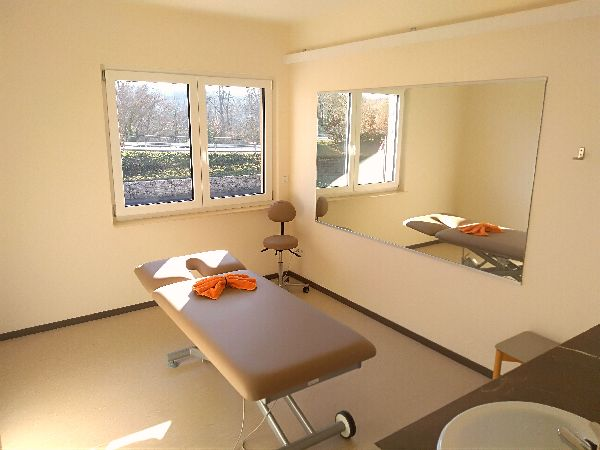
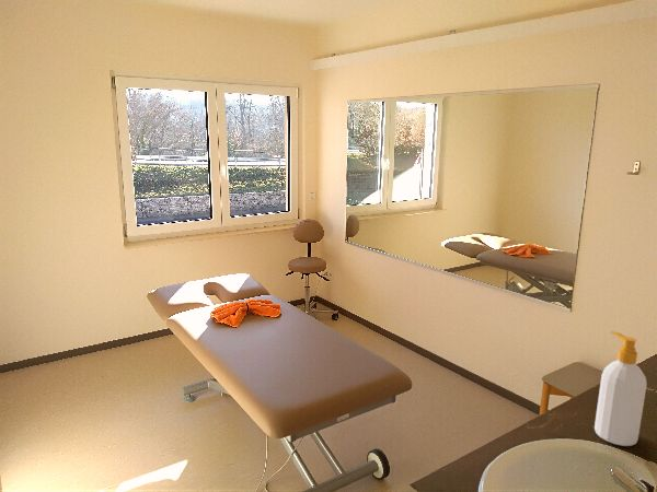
+ soap bottle [593,330,648,447]
